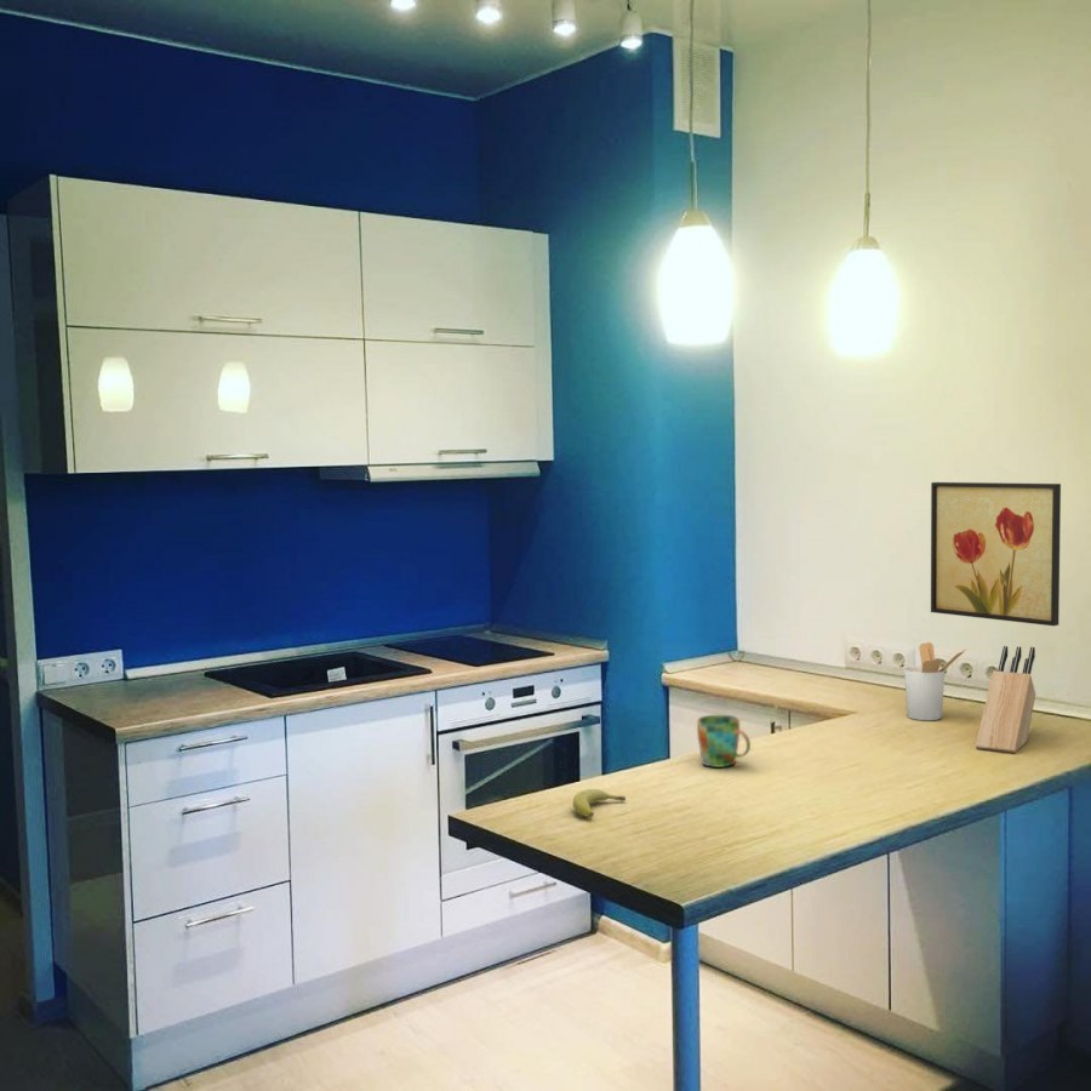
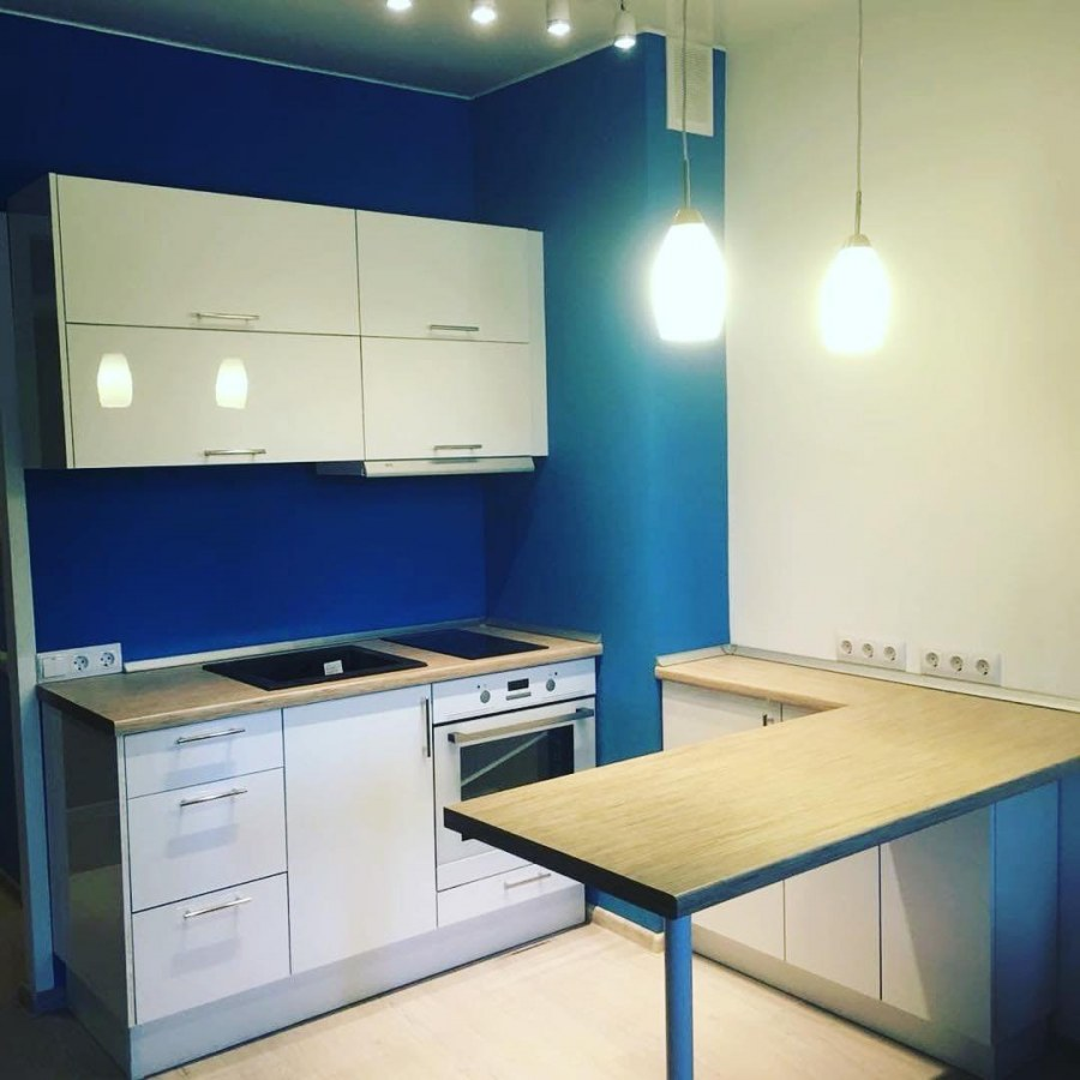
- mug [696,714,752,769]
- knife block [975,645,1036,754]
- fruit [572,788,627,818]
- wall art [930,481,1062,627]
- utensil holder [903,641,967,721]
